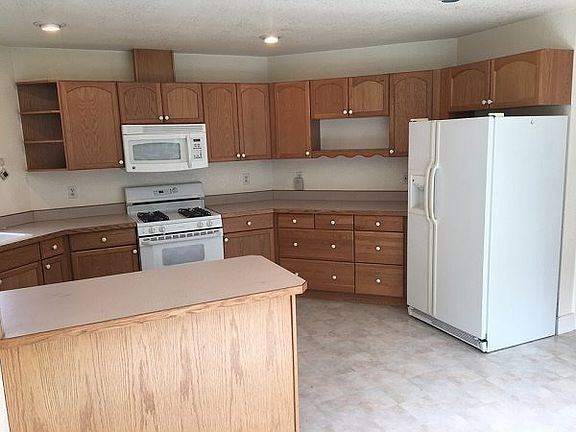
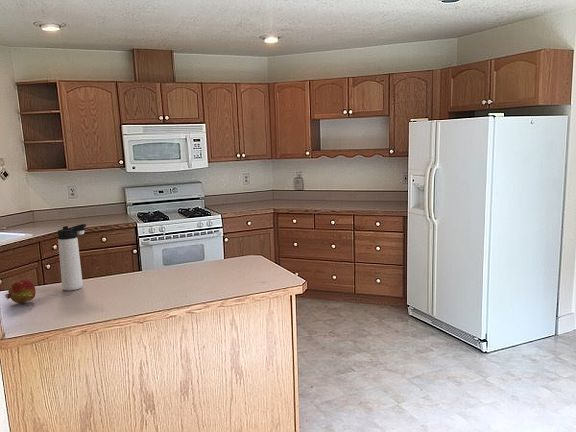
+ fruit [4,278,37,305]
+ thermos bottle [57,223,87,291]
